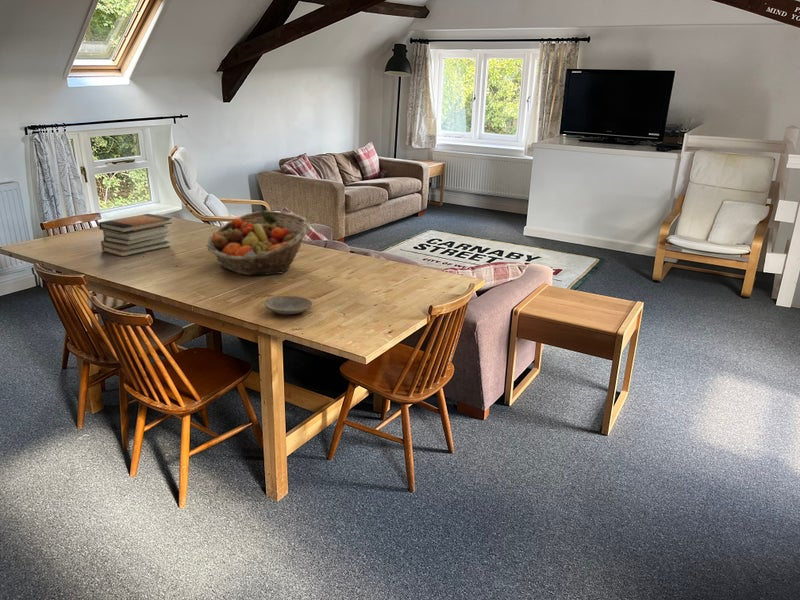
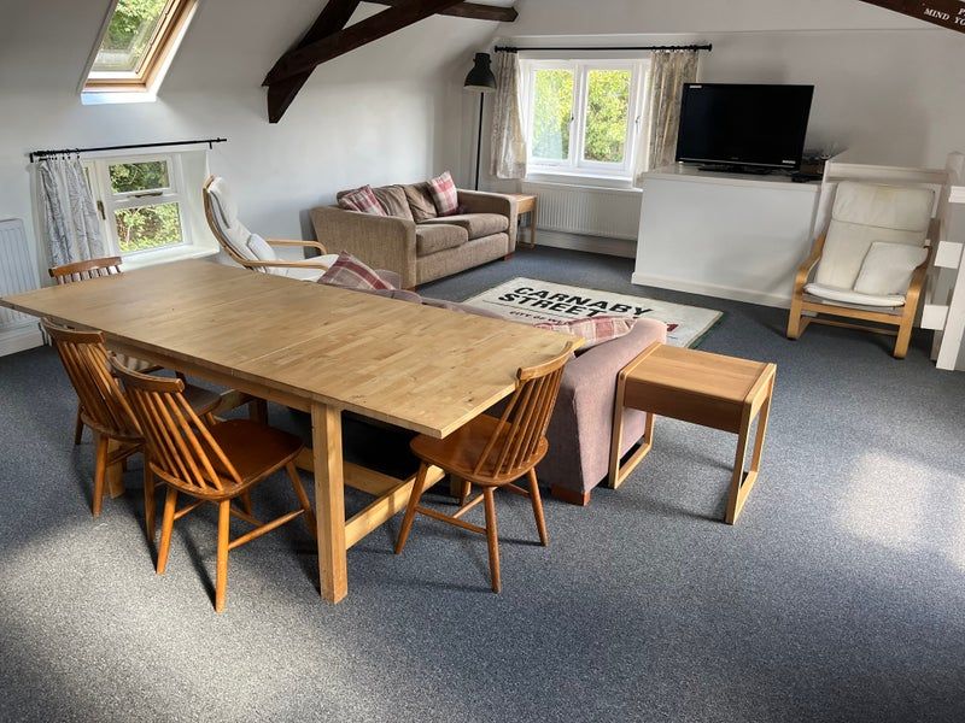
- fruit basket [205,210,311,276]
- book stack [98,213,173,258]
- plate [263,295,313,315]
